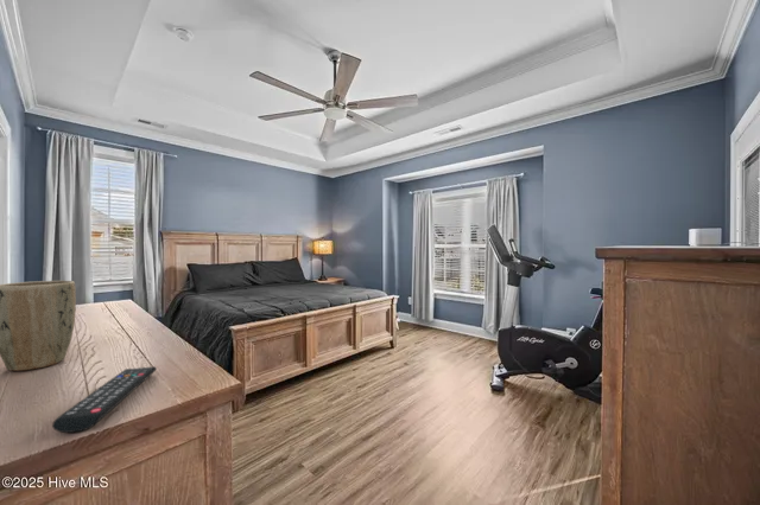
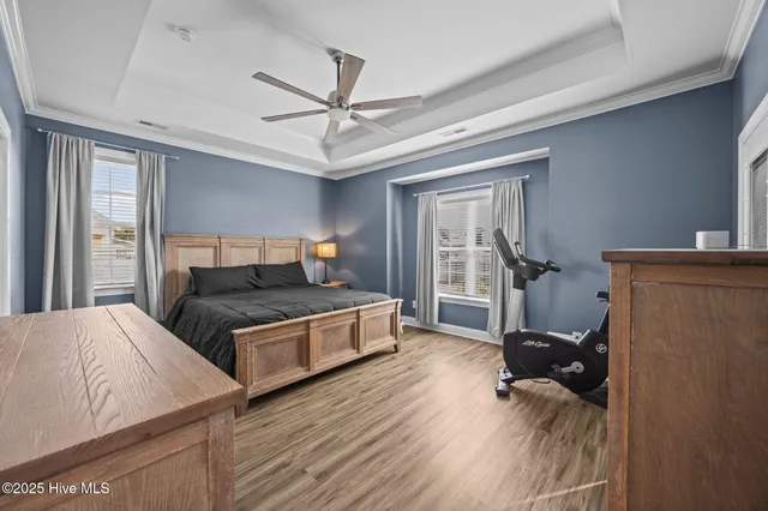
- remote control [51,365,158,434]
- plant pot [0,280,77,372]
